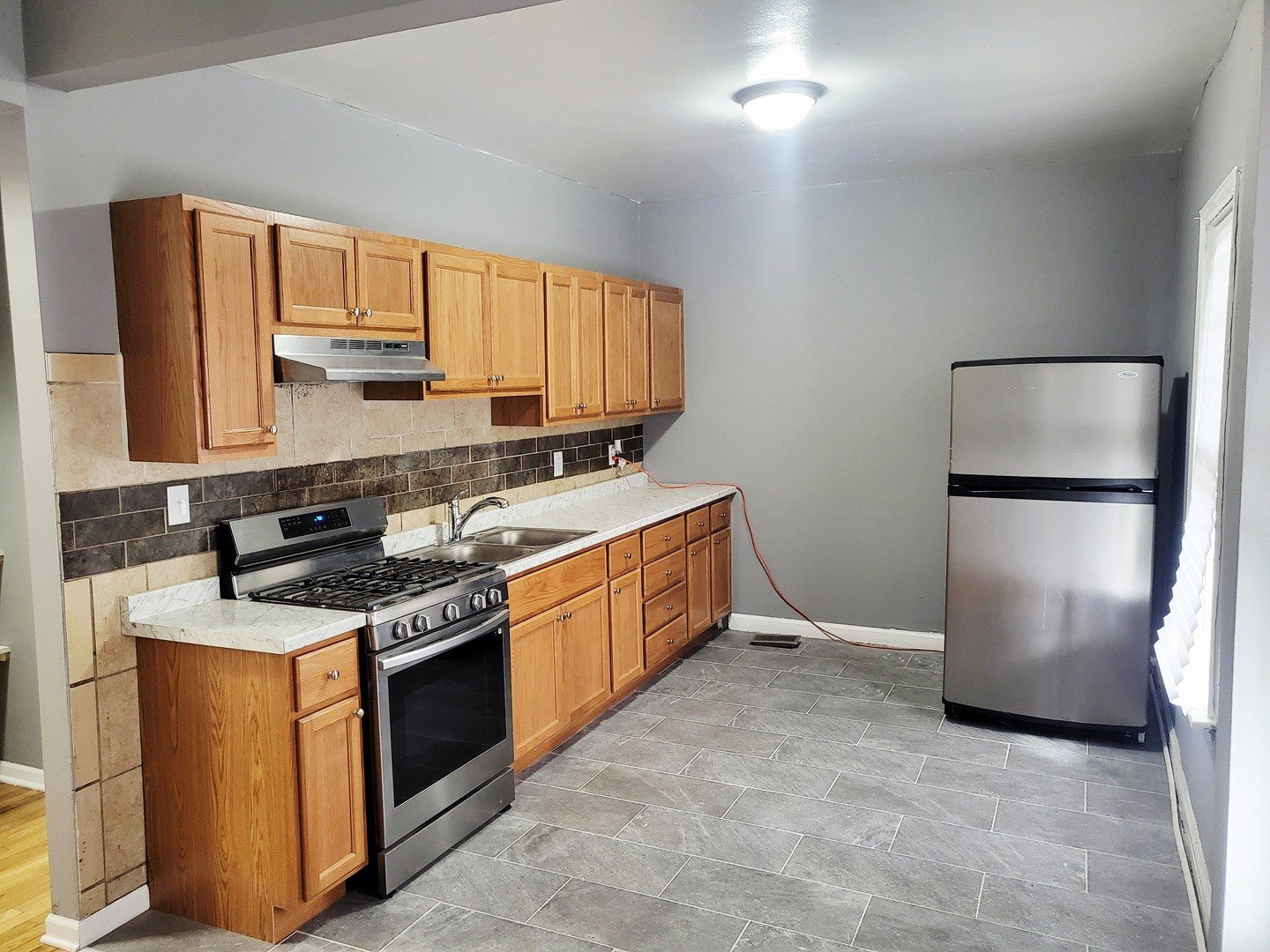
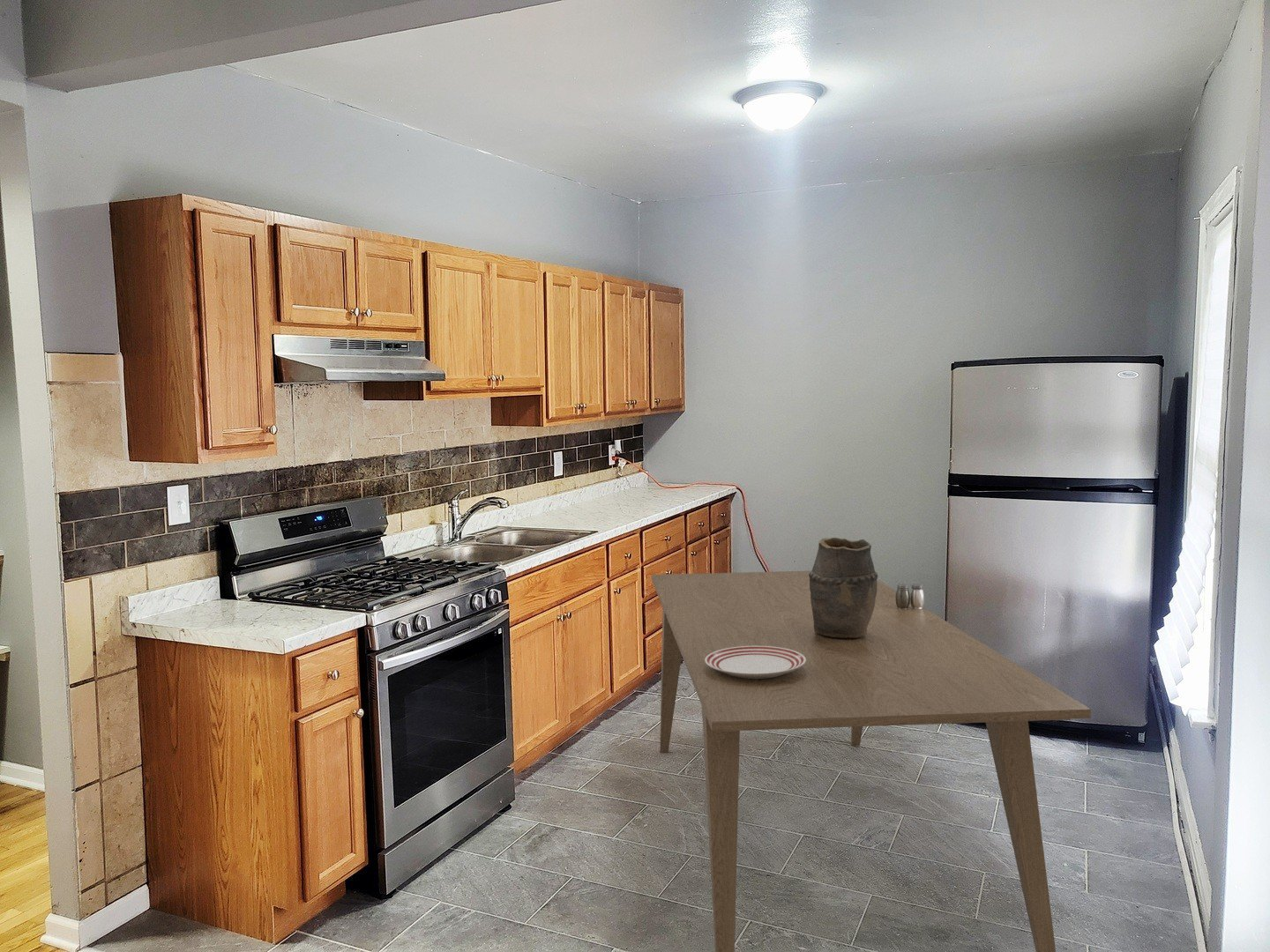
+ vase [809,537,878,638]
+ dining table [651,570,1092,952]
+ dinner plate [705,646,806,679]
+ salt and pepper shaker [895,583,925,609]
